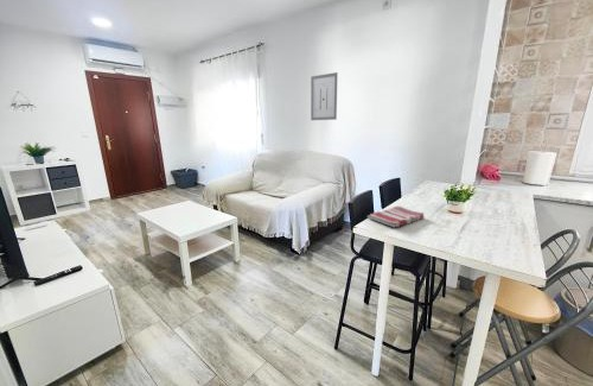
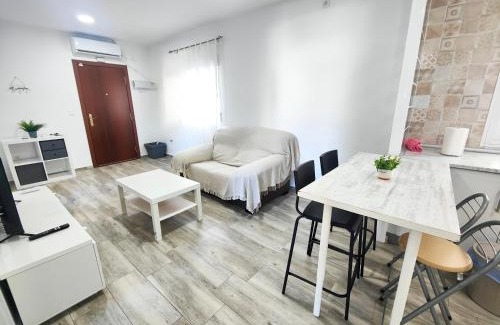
- dish towel [366,205,425,228]
- wall art [310,71,339,121]
